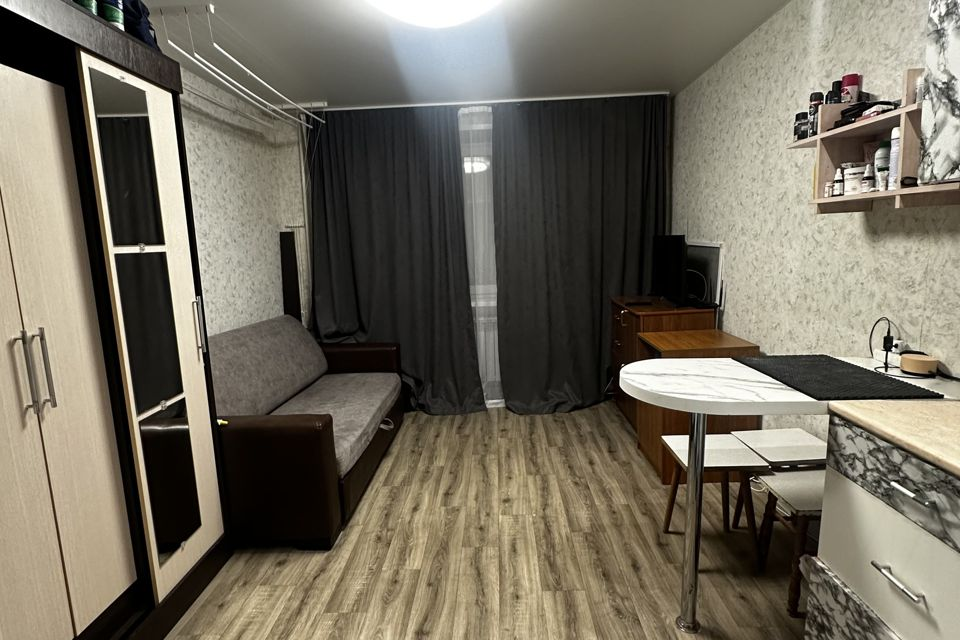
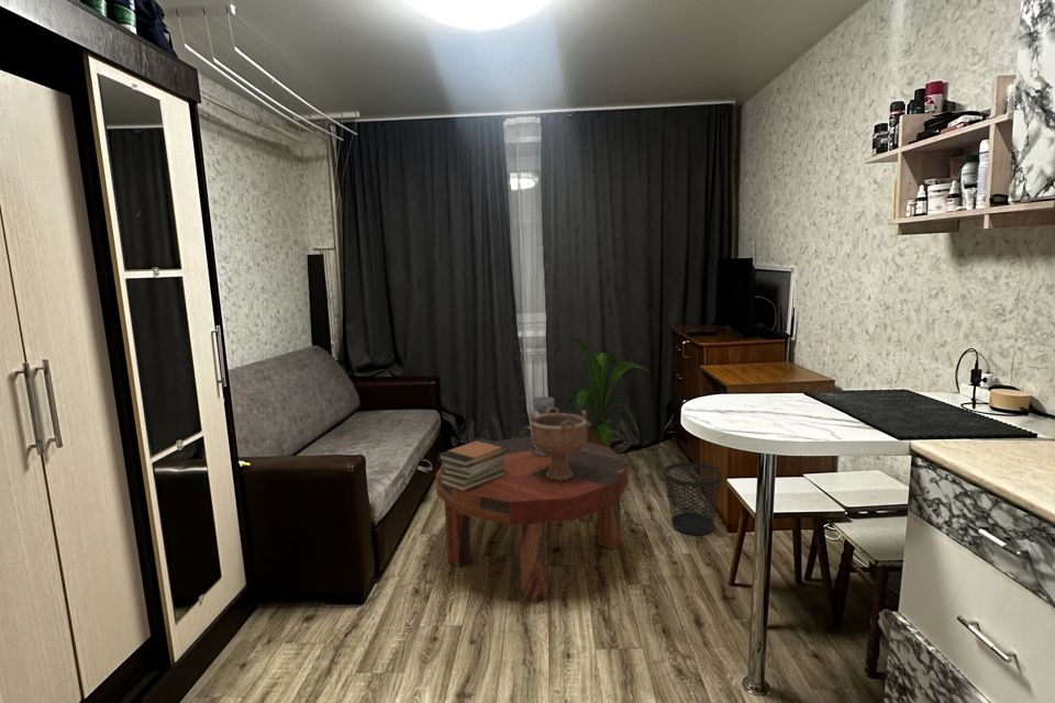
+ wastebasket [663,461,723,536]
+ decorative bowl [526,404,591,480]
+ book stack [437,438,509,492]
+ coffee table [435,436,630,604]
+ decorative vase [530,395,555,456]
+ house plant [564,336,651,449]
